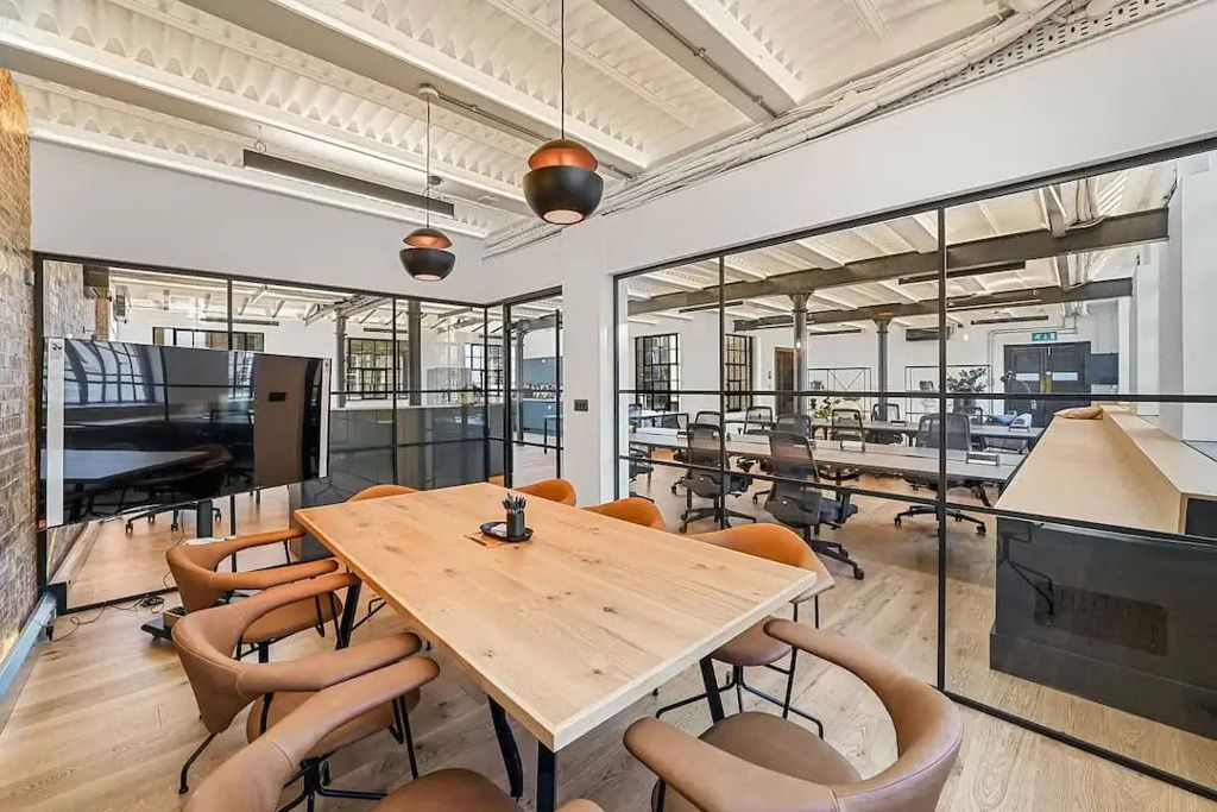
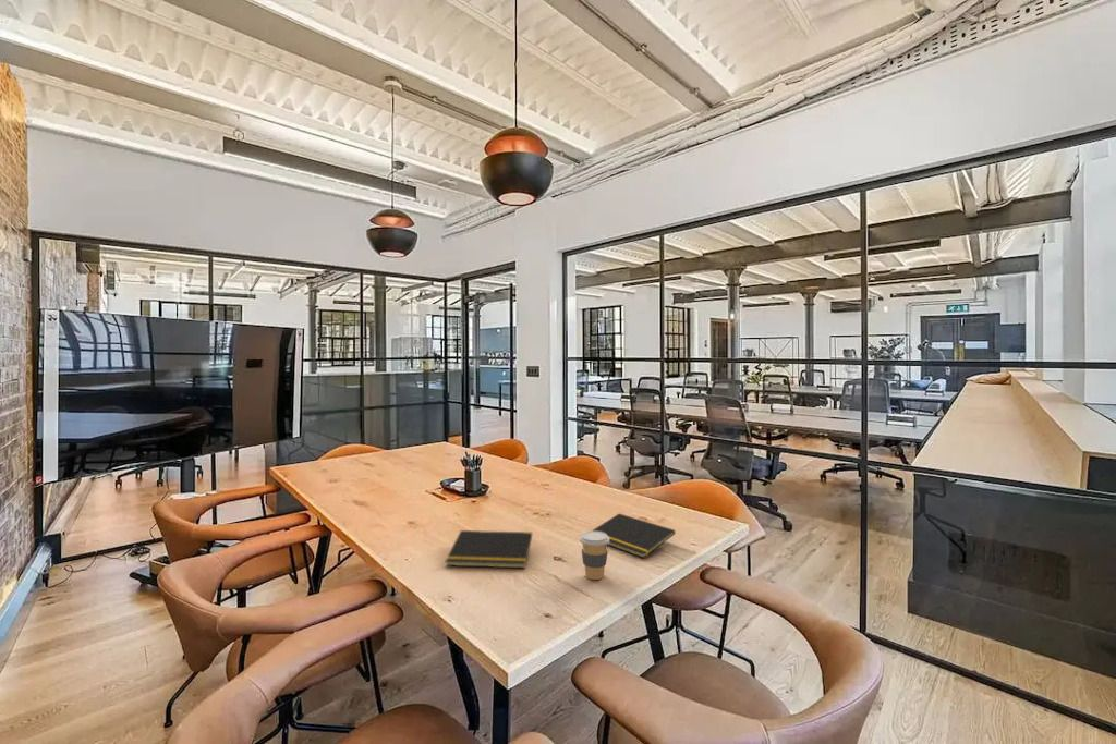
+ coffee cup [579,530,609,581]
+ notepad [445,529,533,569]
+ notepad [590,512,677,559]
